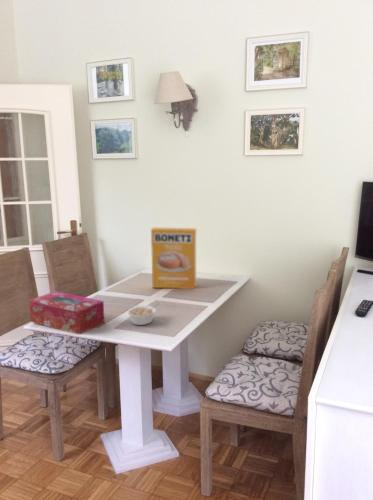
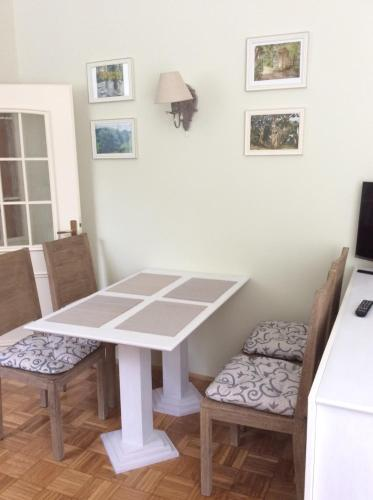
- tissue box [28,290,105,336]
- legume [126,303,160,326]
- cereal box [150,227,197,290]
